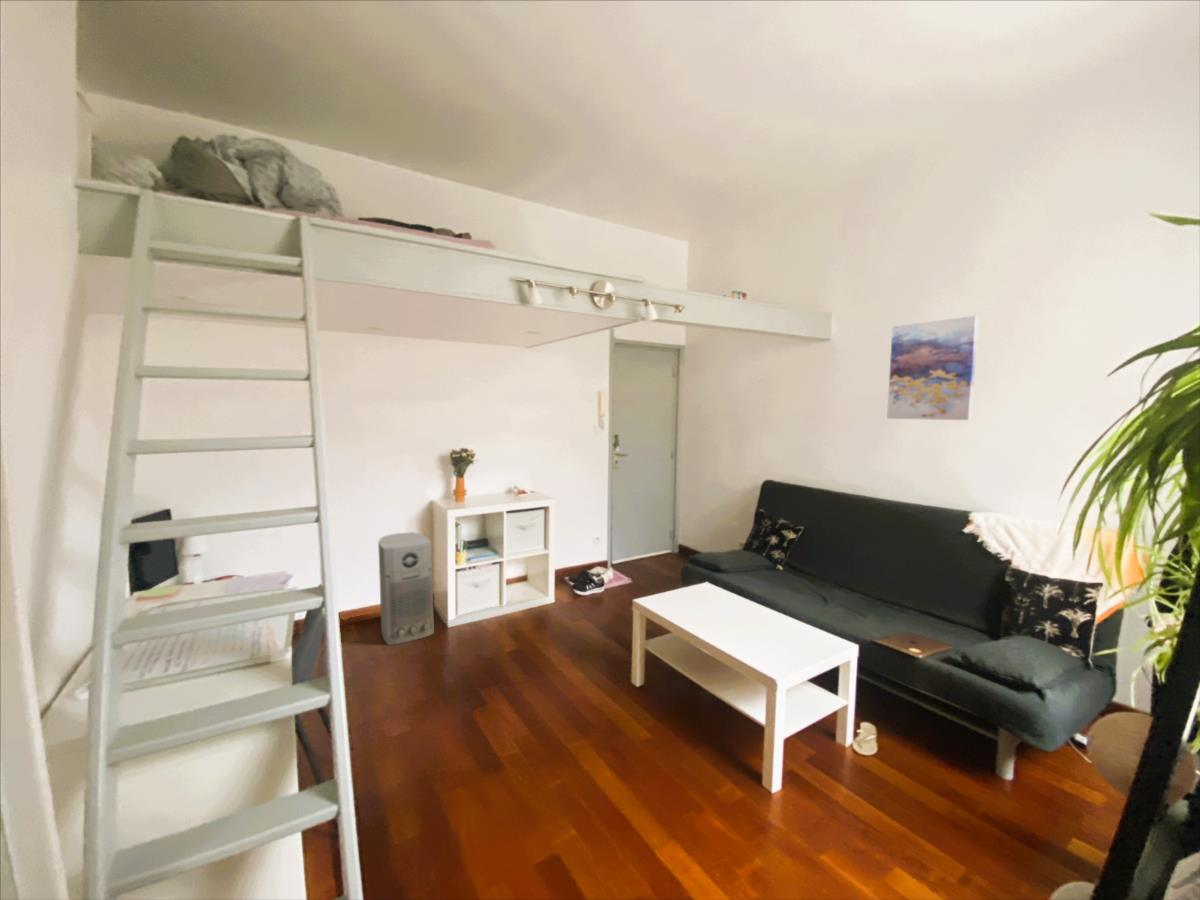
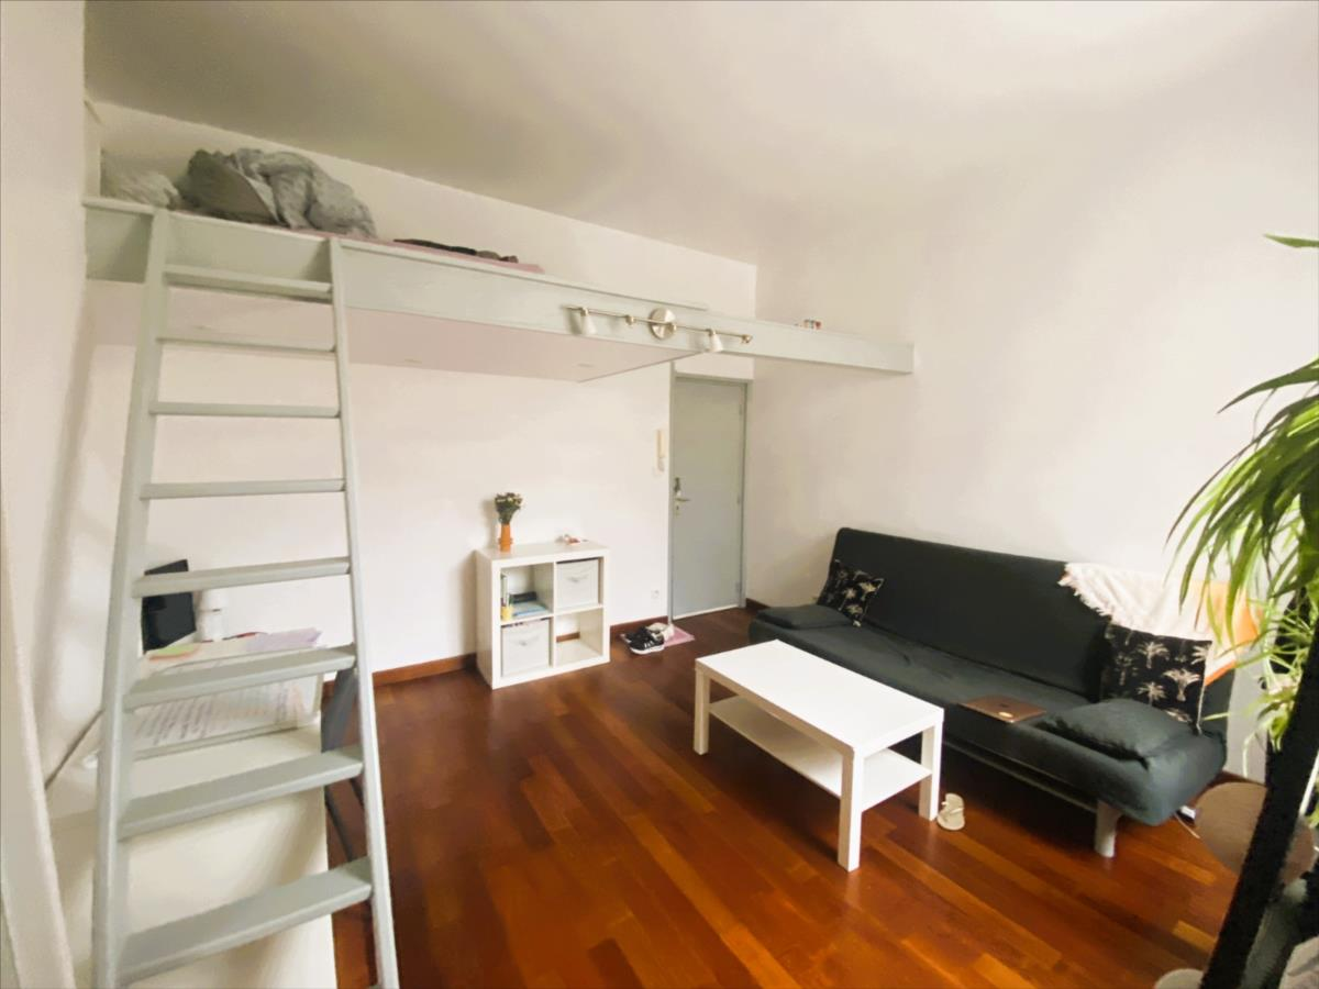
- wall art [886,315,980,421]
- air purifier [377,531,435,646]
